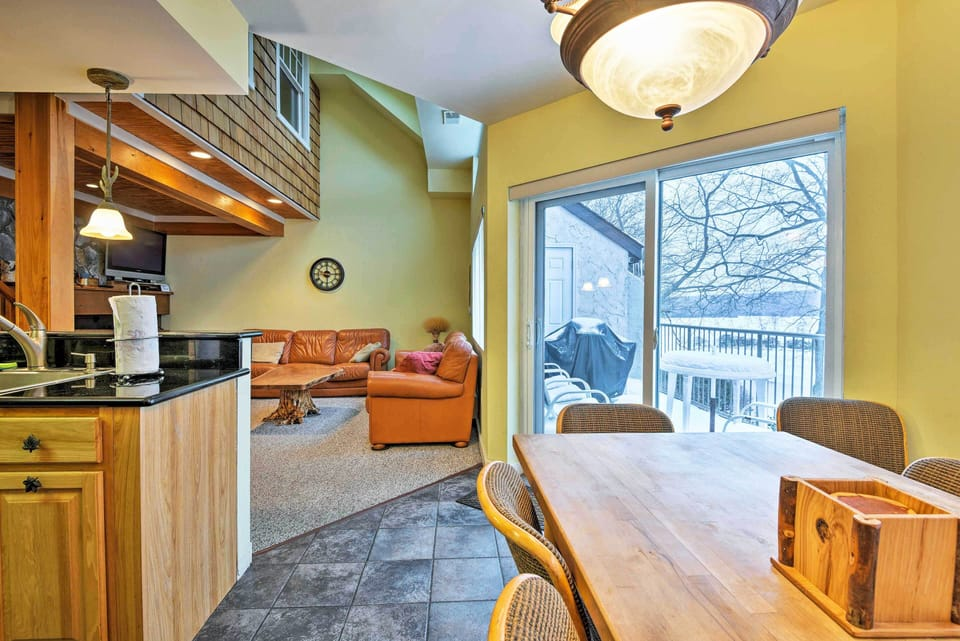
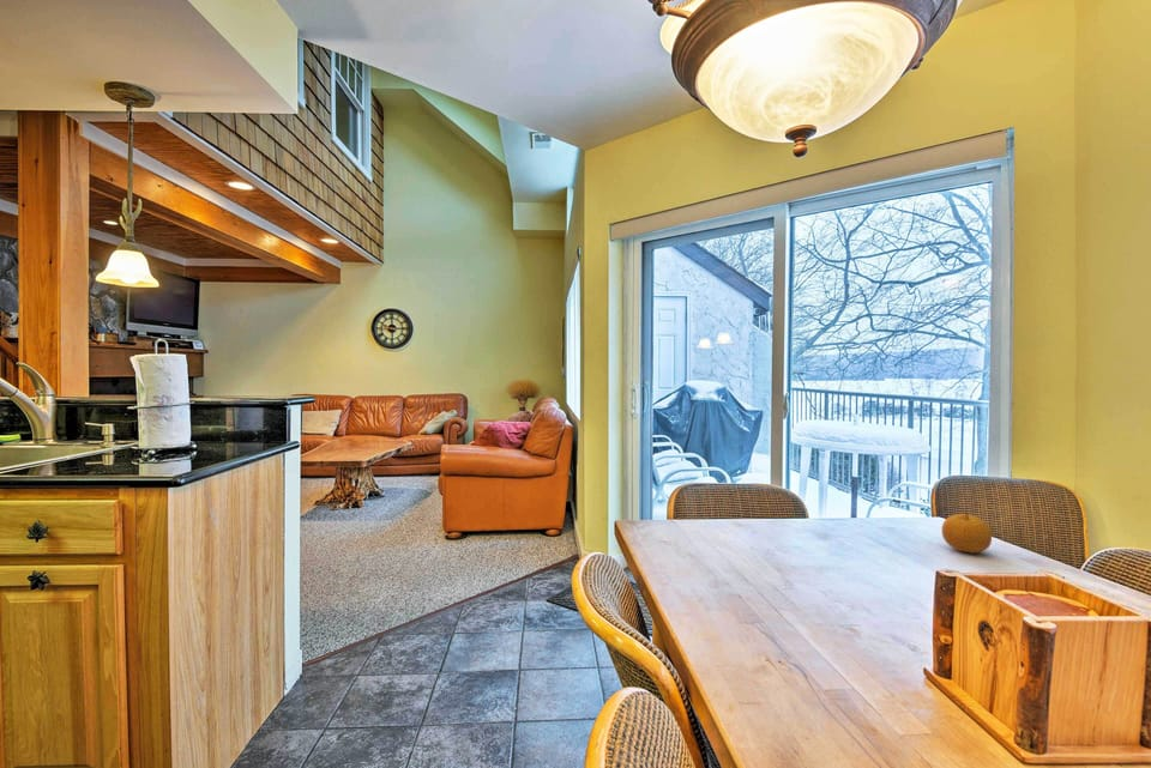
+ fruit [941,508,993,555]
